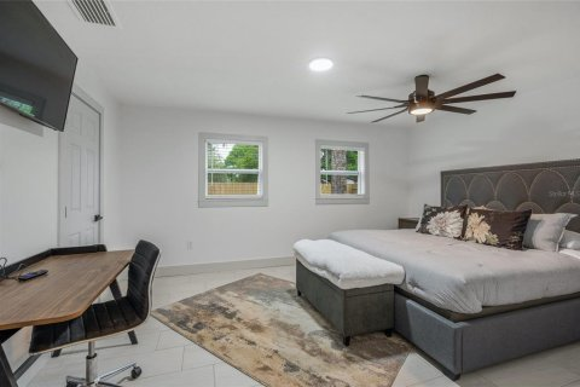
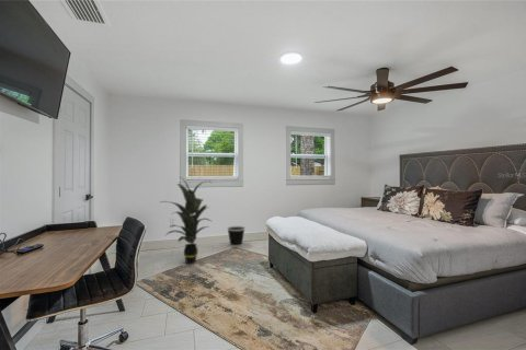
+ wastebasket [226,225,247,248]
+ indoor plant [160,176,214,265]
